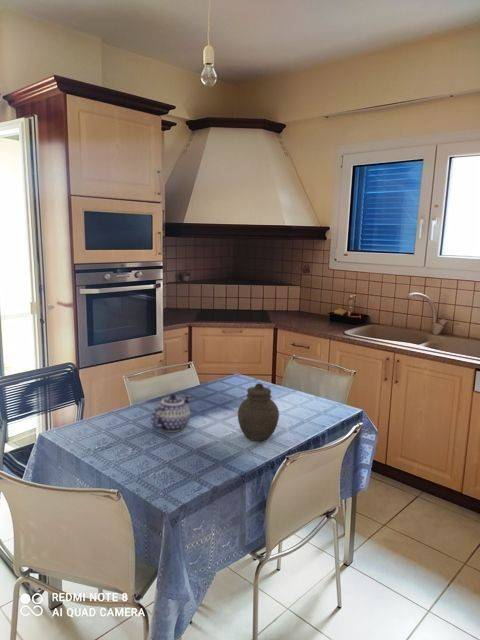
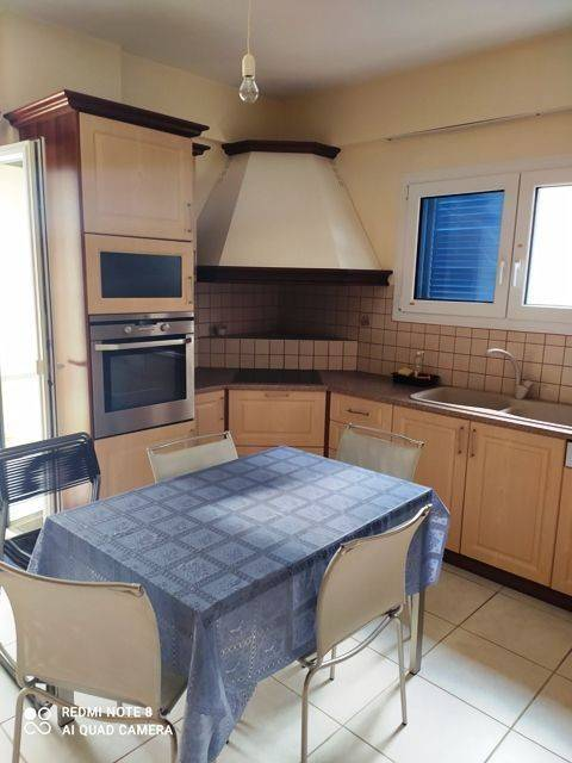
- teapot [150,393,193,433]
- jar [237,382,280,442]
